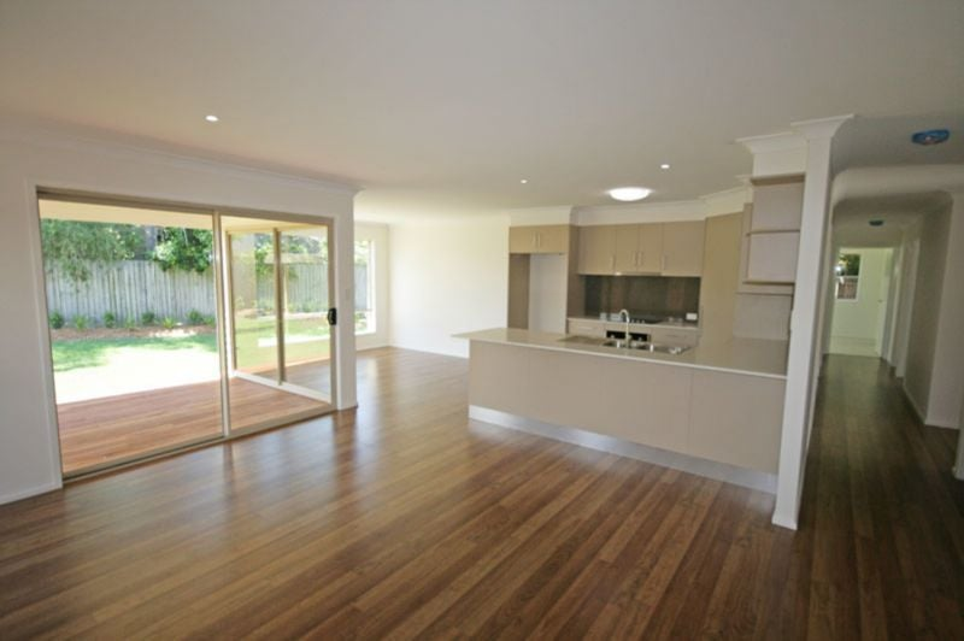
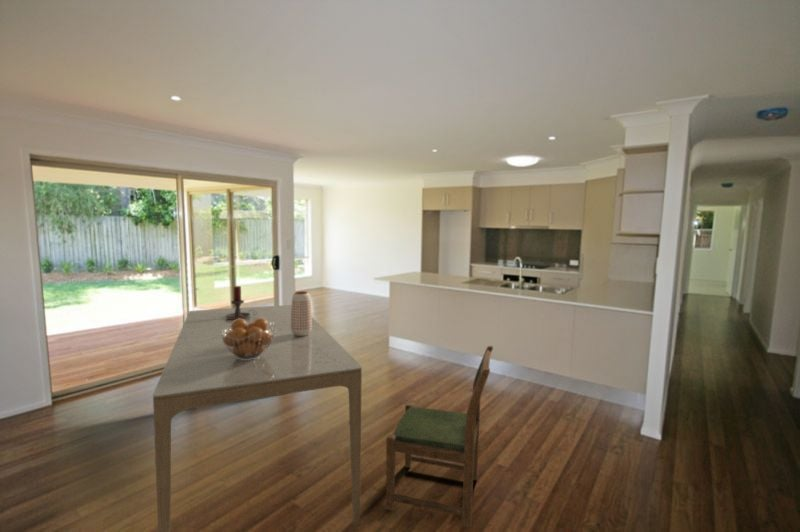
+ planter [291,290,313,337]
+ dining chair [385,345,494,529]
+ candle holder [225,285,257,319]
+ dining table [152,304,363,532]
+ fruit basket [220,318,276,360]
